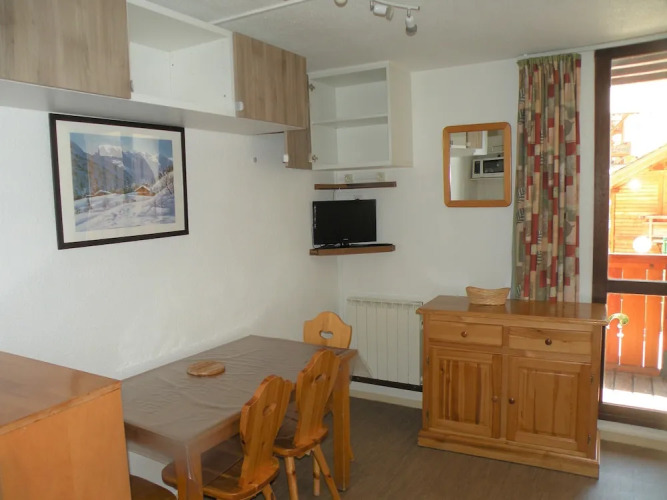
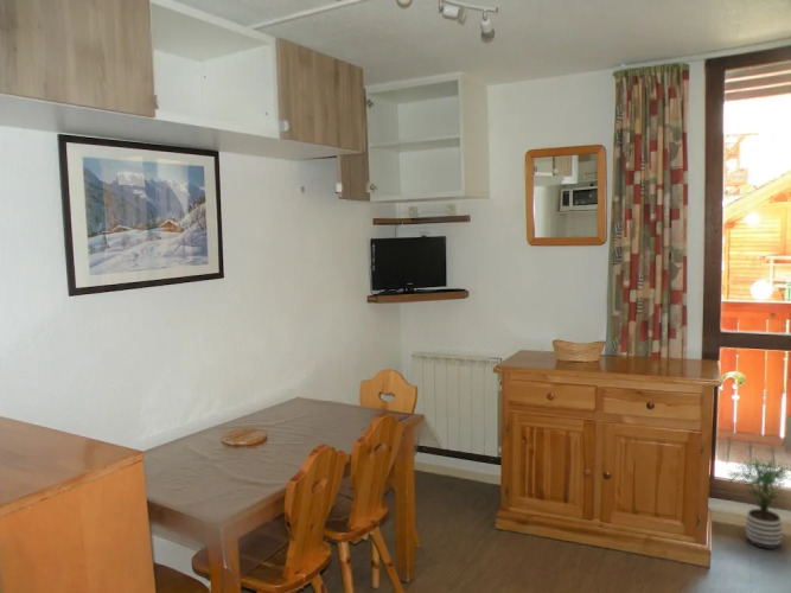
+ potted plant [727,455,791,550]
